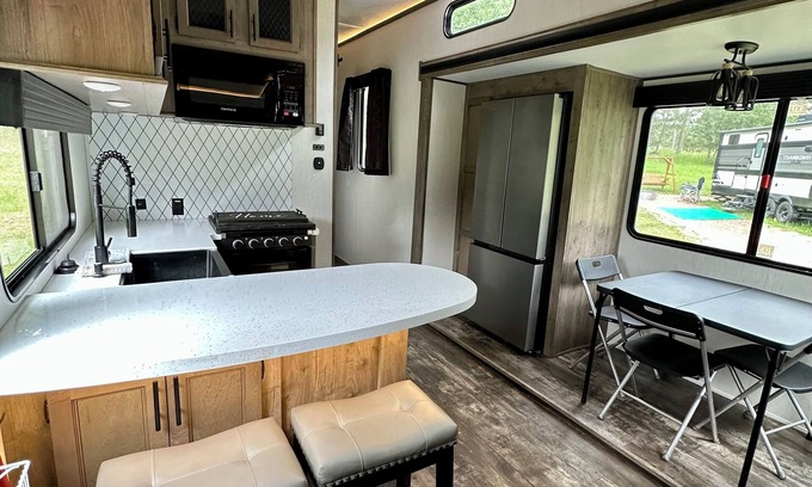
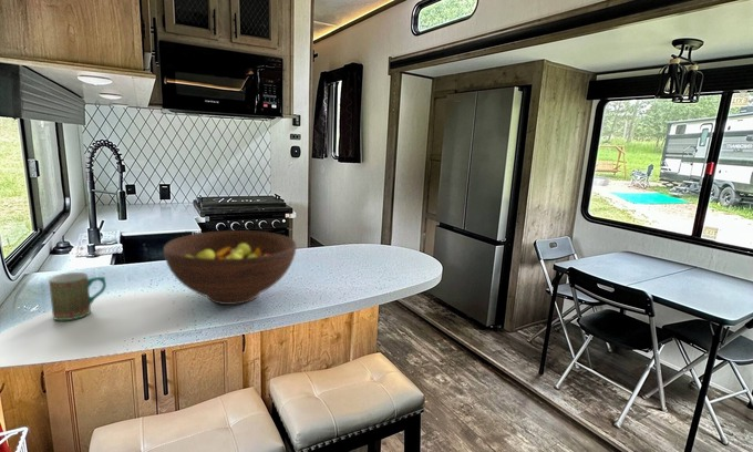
+ mug [48,271,107,321]
+ fruit bowl [163,229,297,306]
